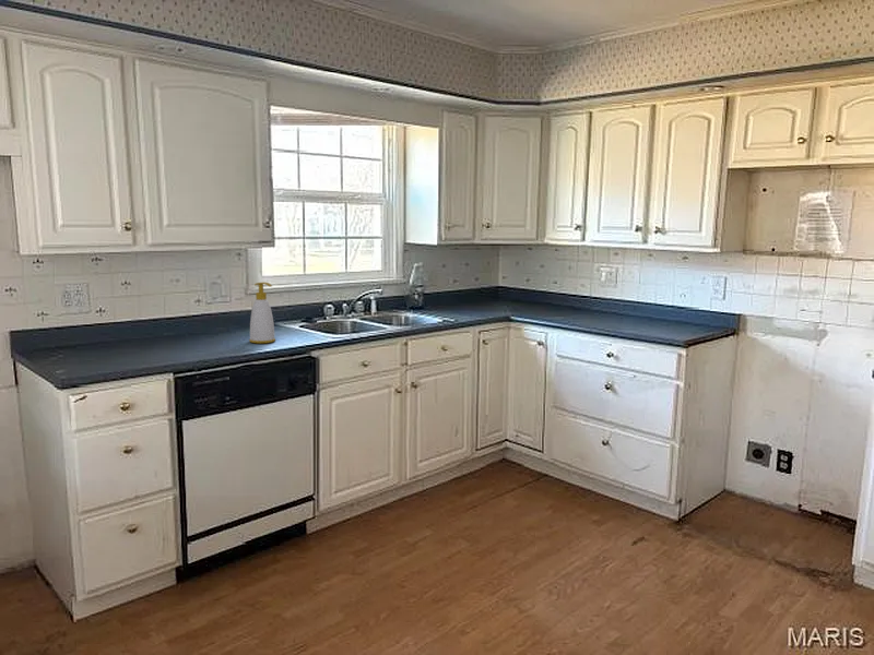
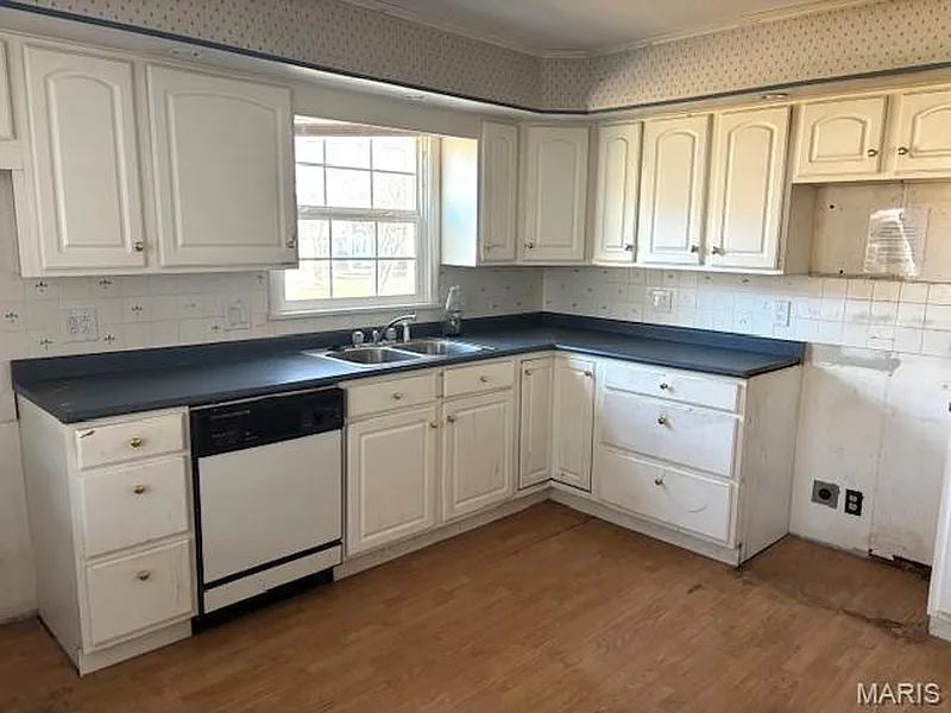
- soap bottle [248,282,276,345]
